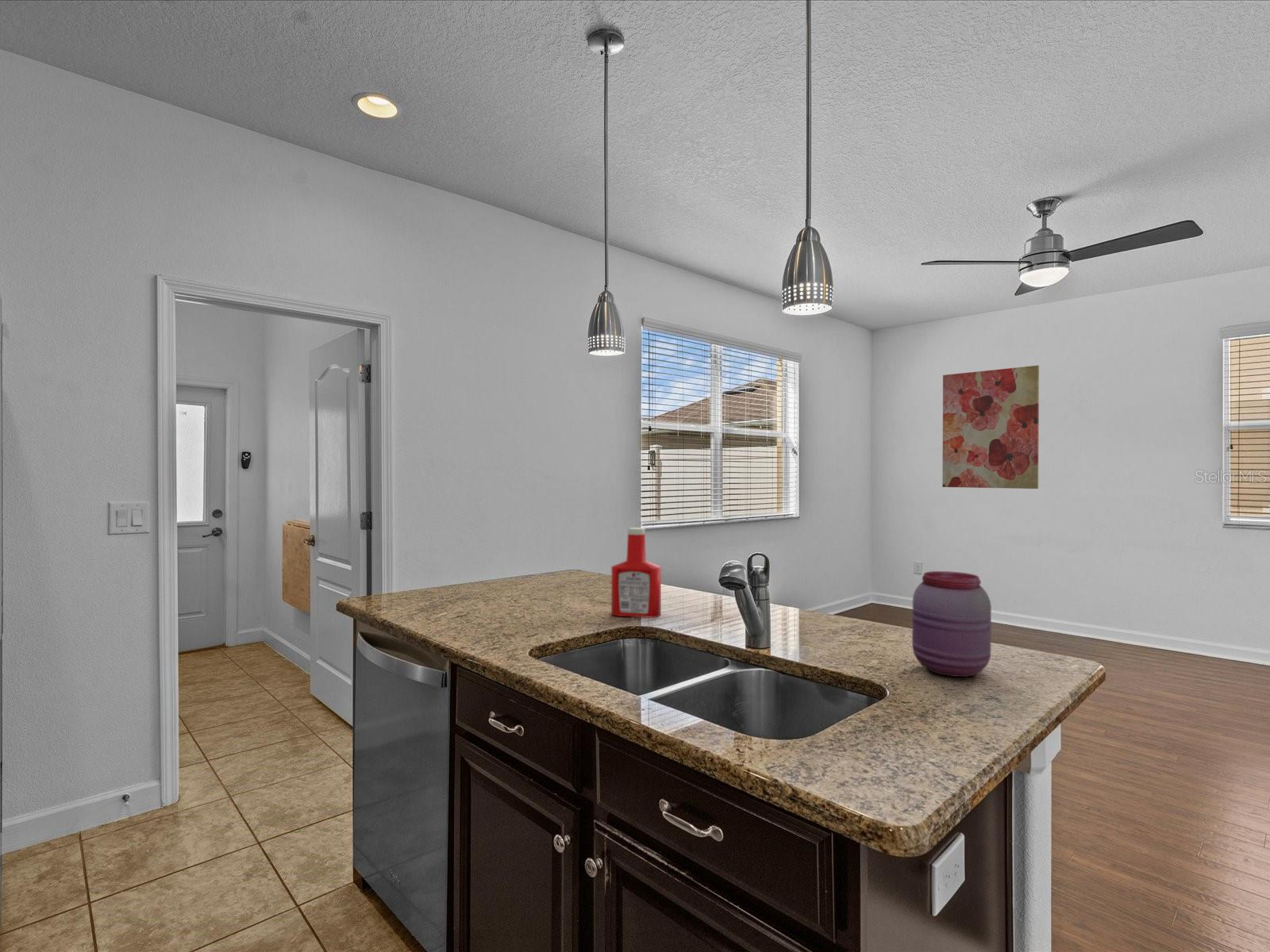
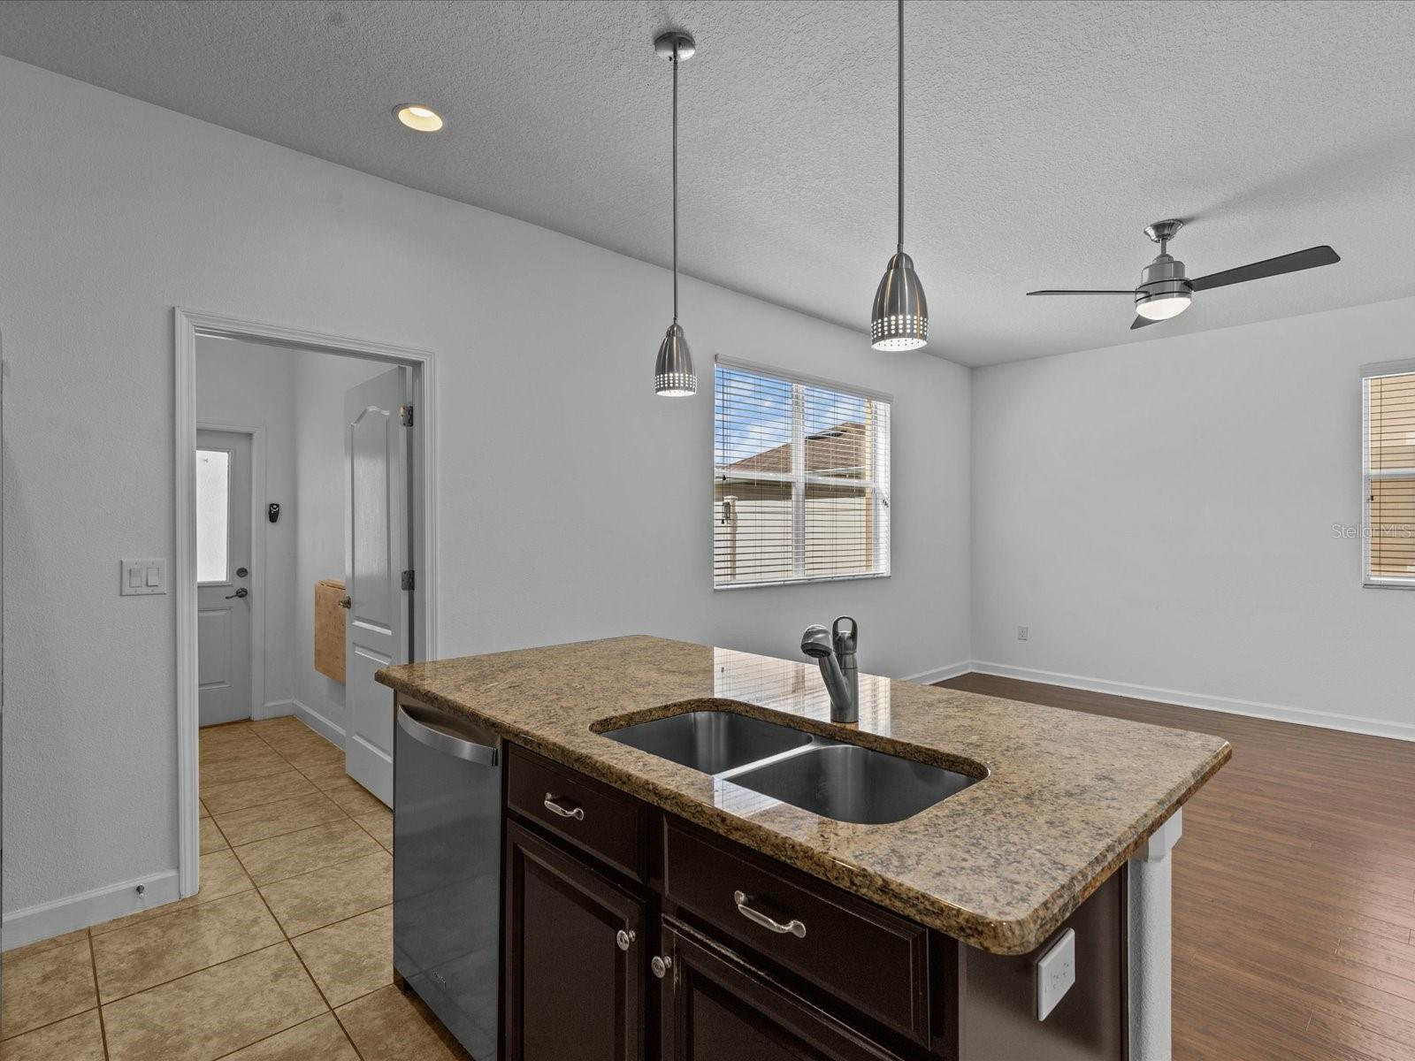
- jar [911,570,992,678]
- soap bottle [610,527,662,619]
- wall art [941,365,1040,489]
